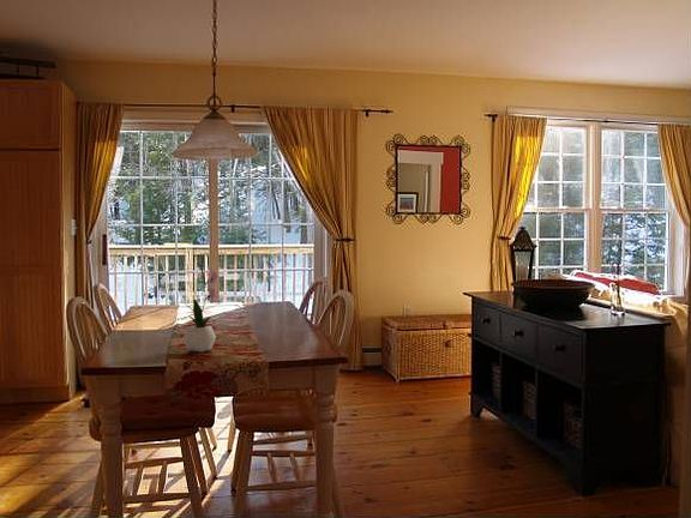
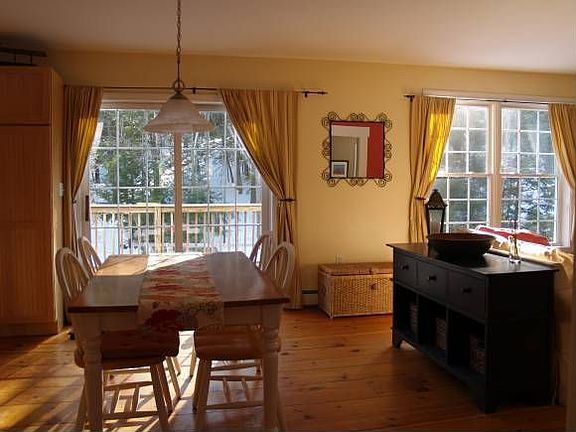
- flower arrangement [181,255,218,353]
